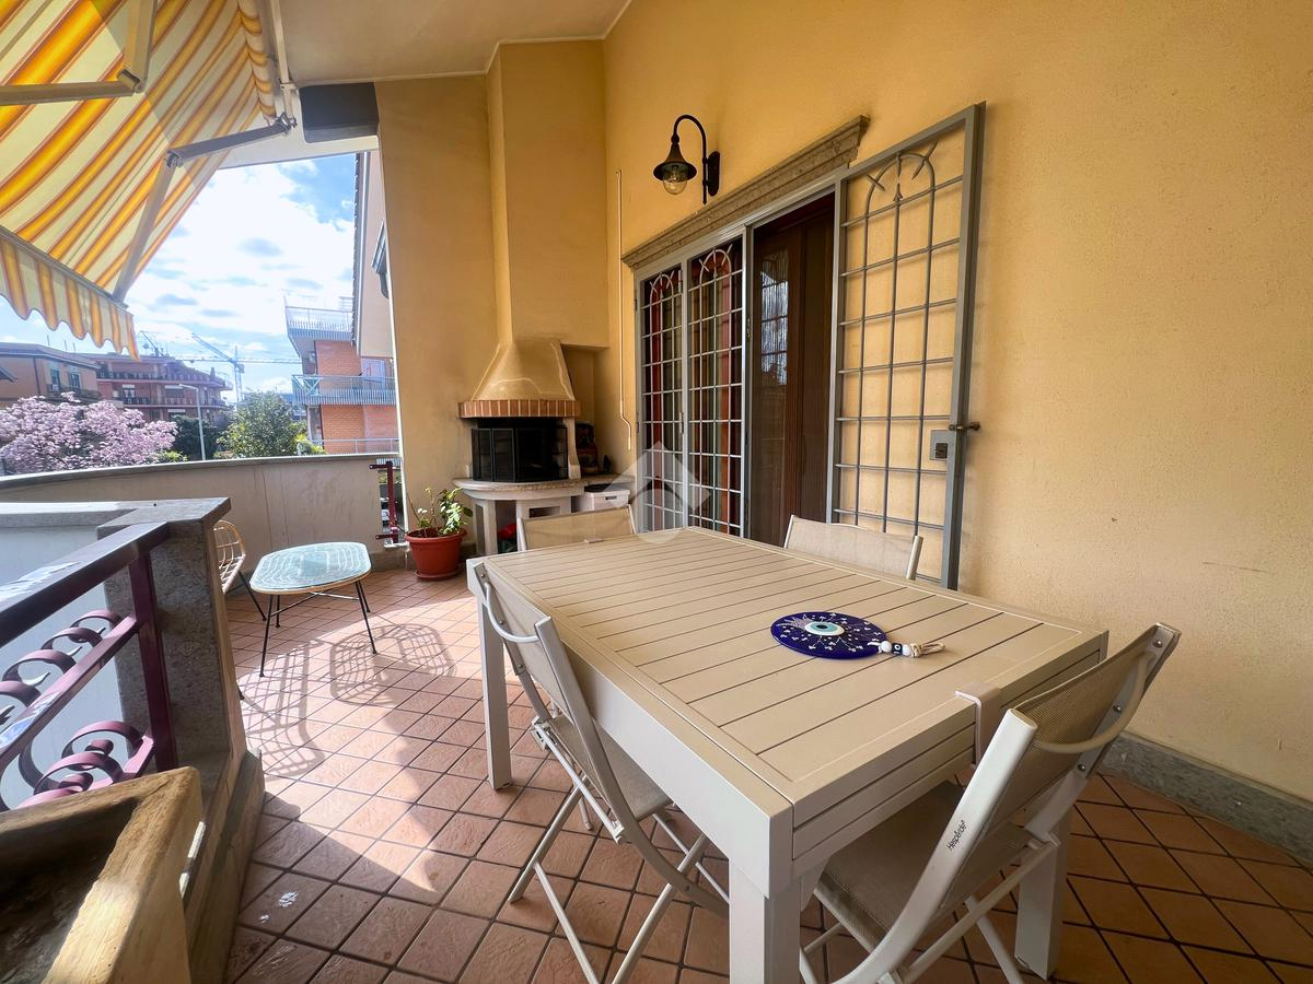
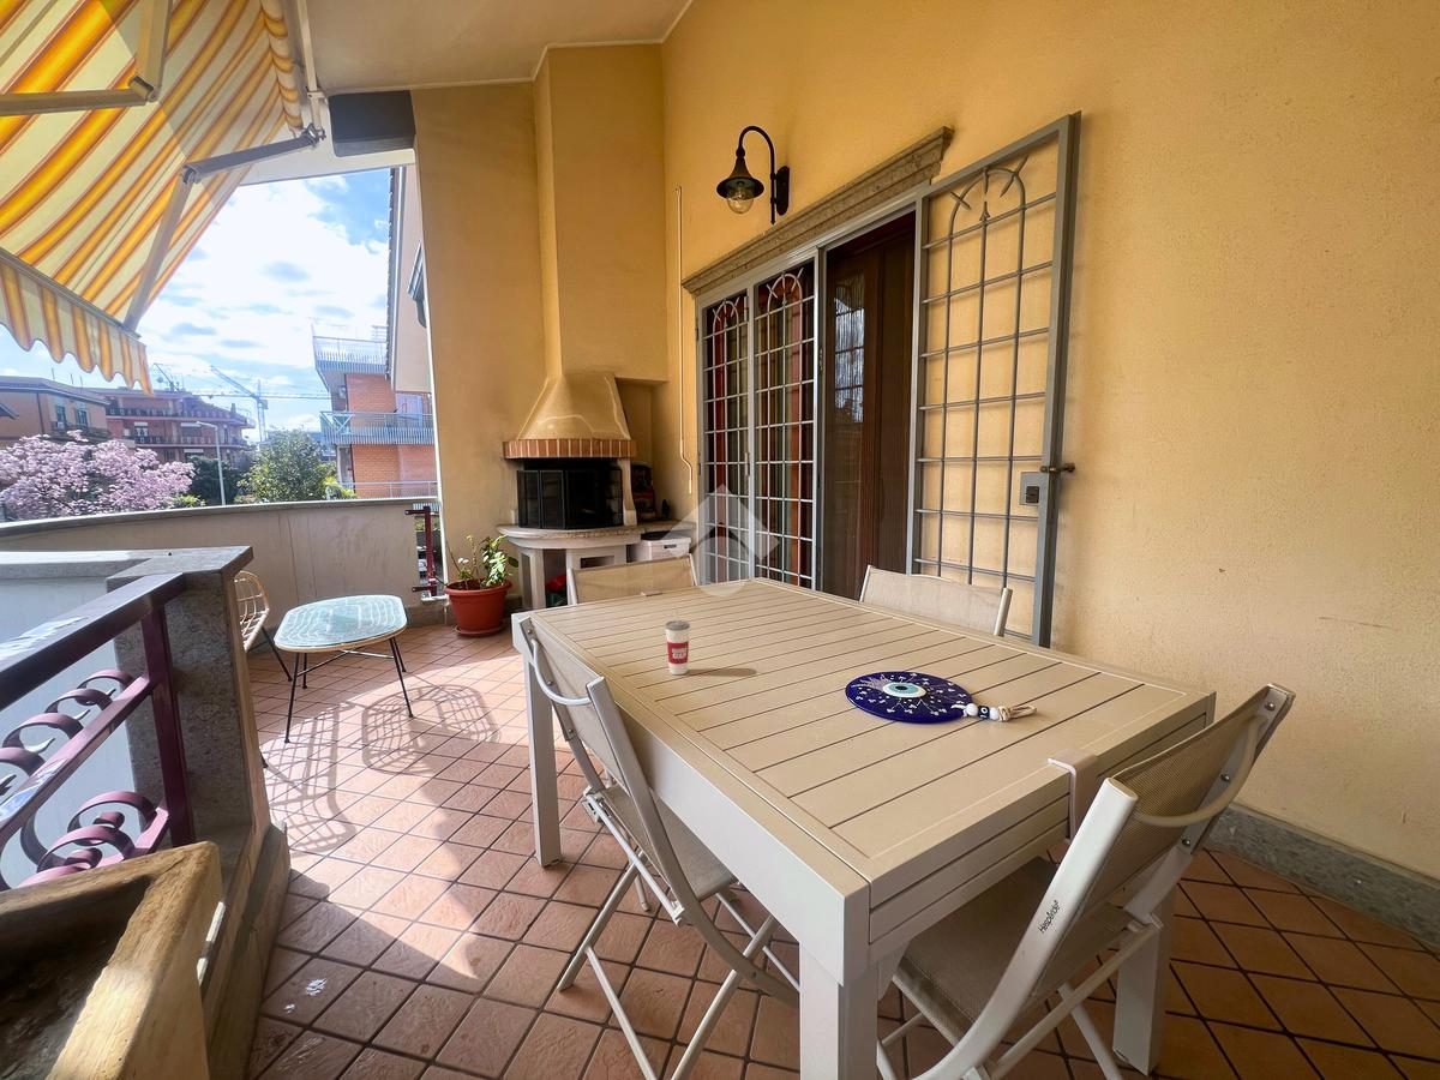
+ cup [664,607,691,676]
